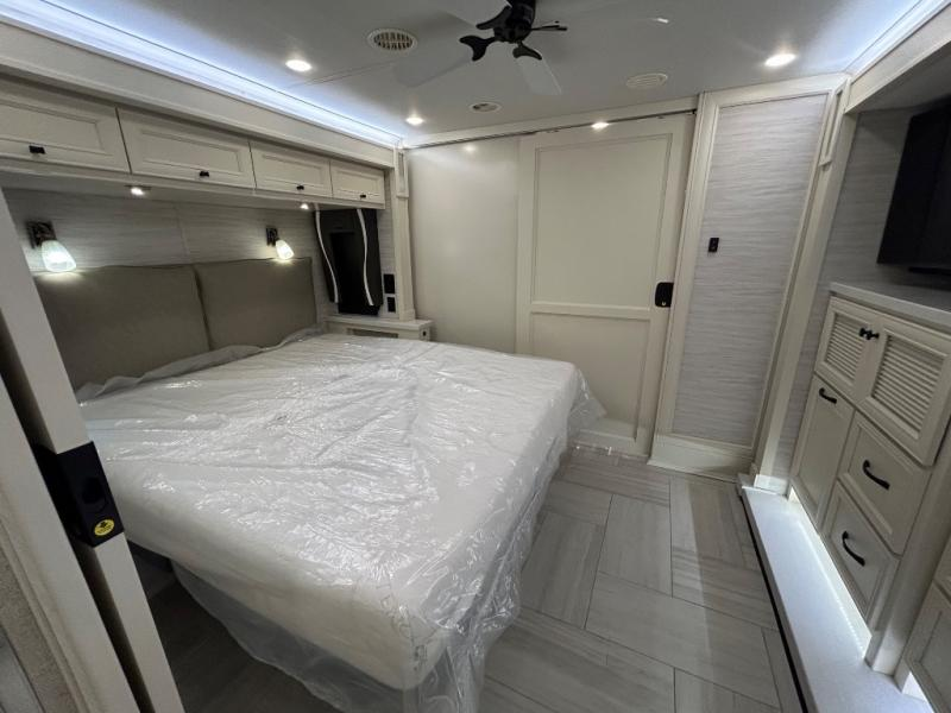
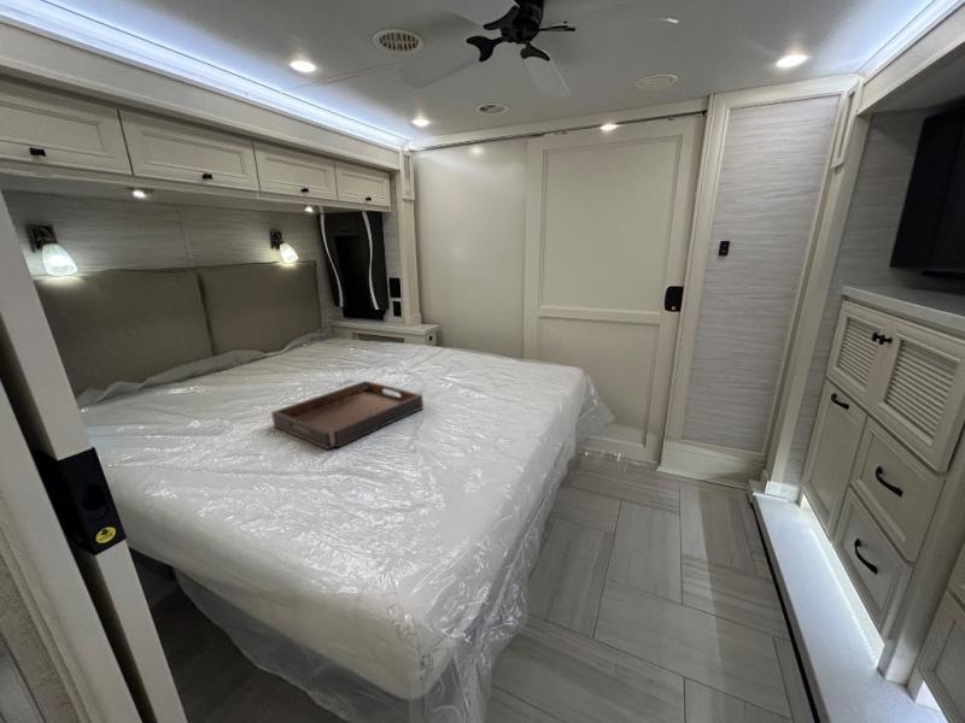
+ serving tray [270,380,425,451]
